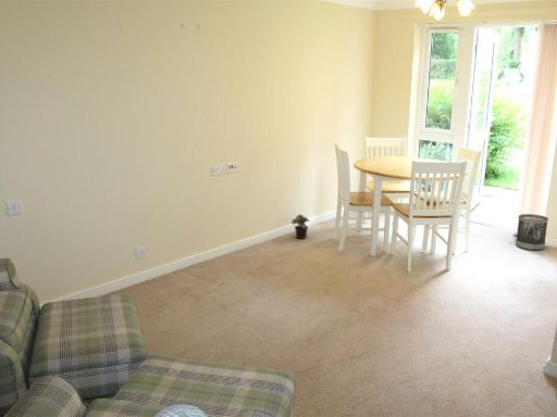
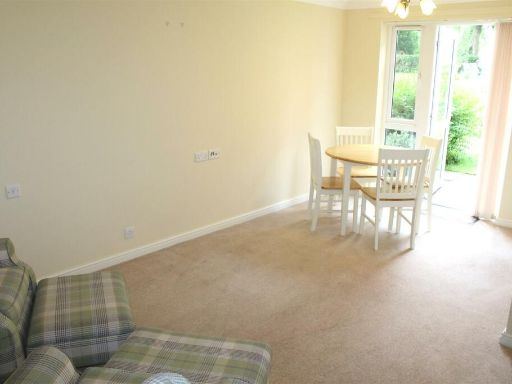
- wastebasket [515,213,549,251]
- potted plant [289,213,310,240]
